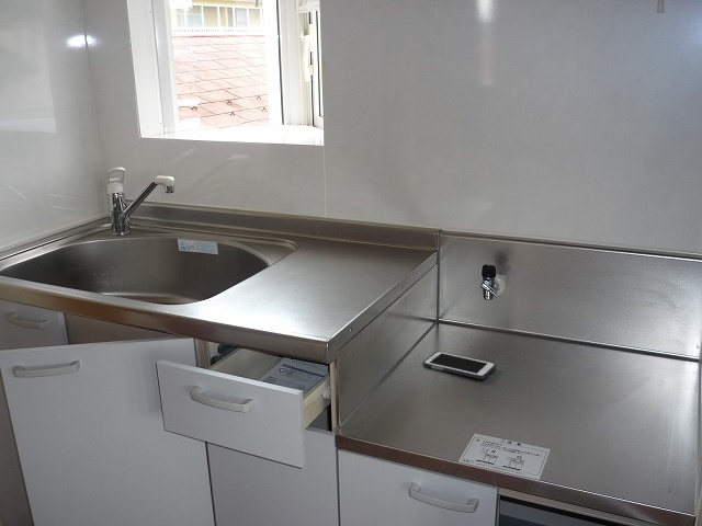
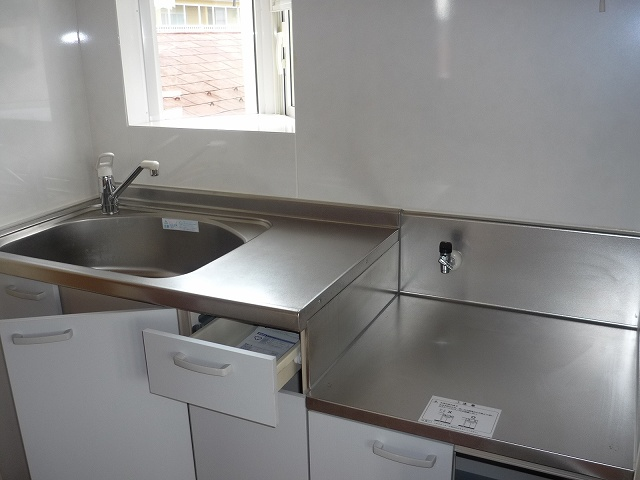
- cell phone [422,351,497,380]
